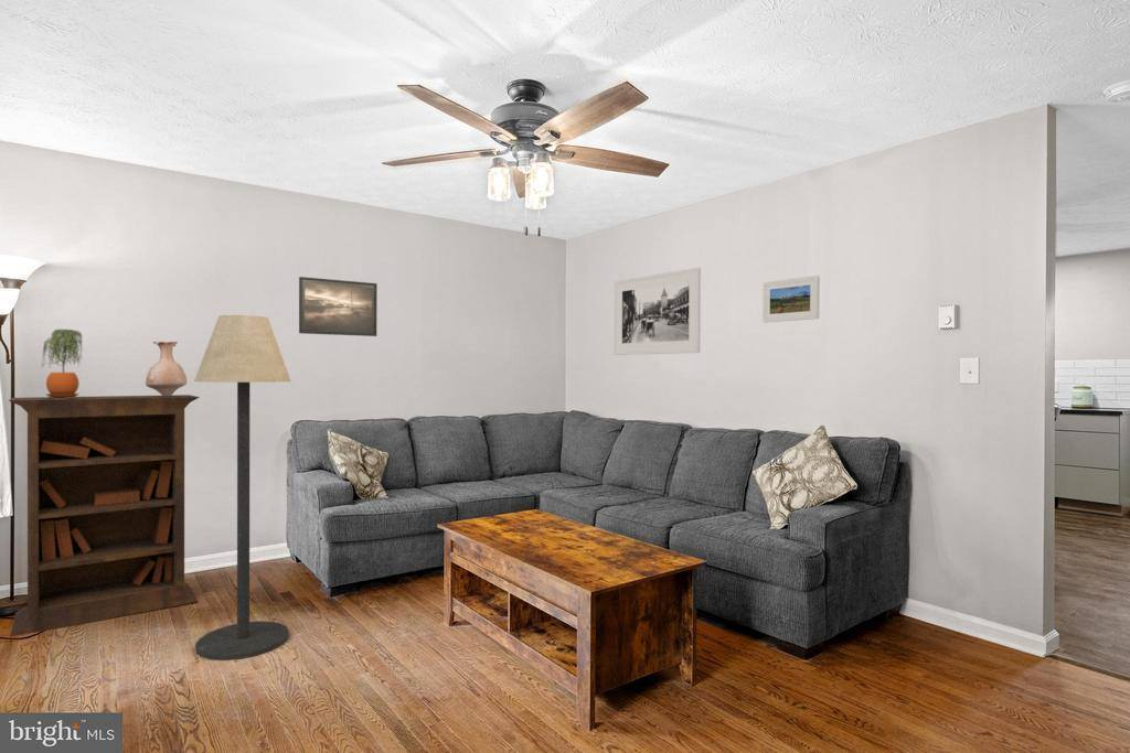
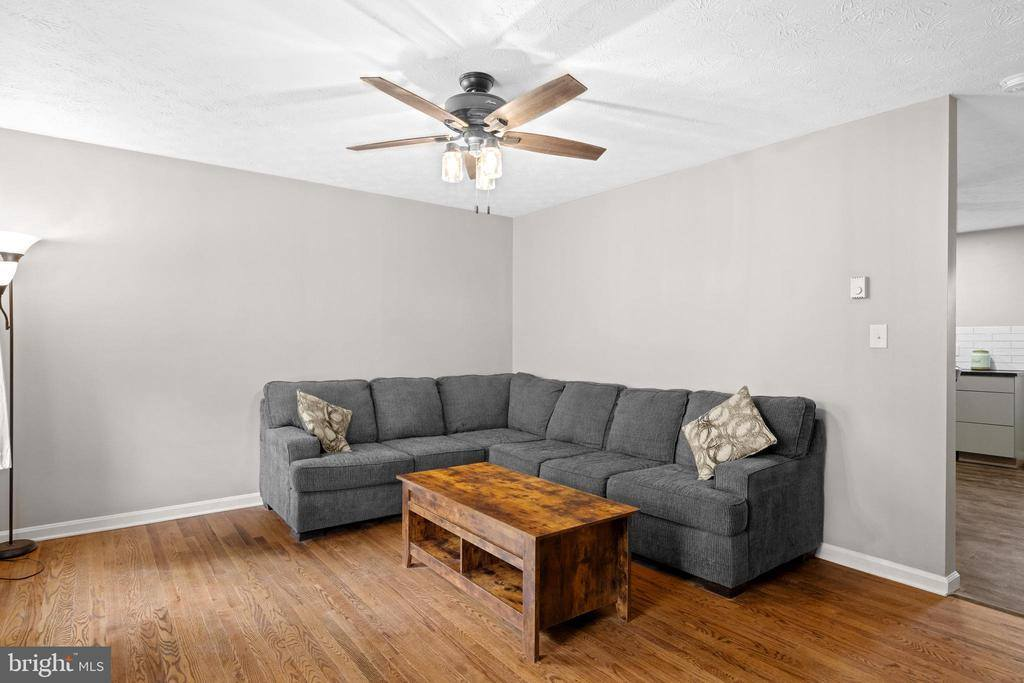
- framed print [298,276,379,337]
- floor lamp [193,314,291,661]
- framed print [761,275,821,324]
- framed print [612,267,702,356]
- vase [145,341,188,397]
- potted plant [41,329,83,399]
- bookcase [8,394,201,638]
